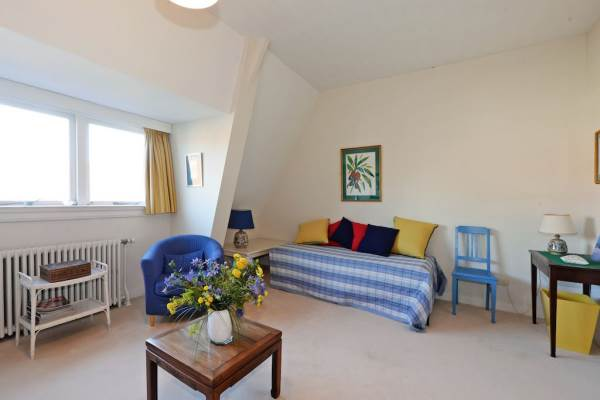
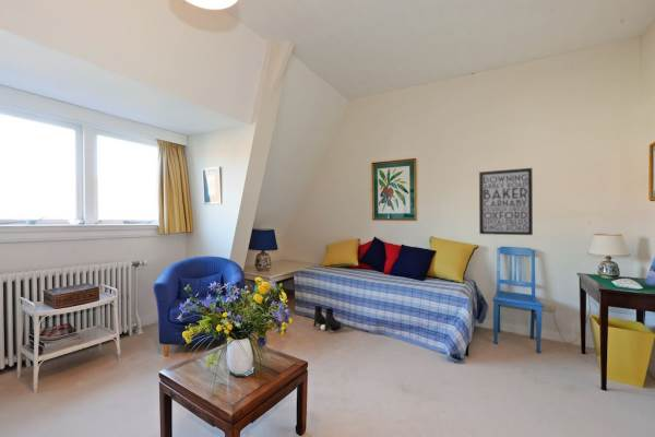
+ wall art [478,167,534,236]
+ boots [312,305,342,331]
